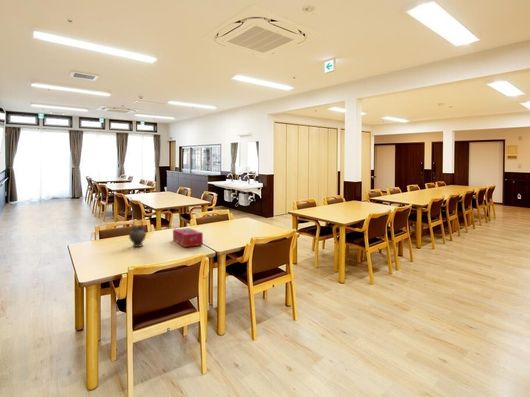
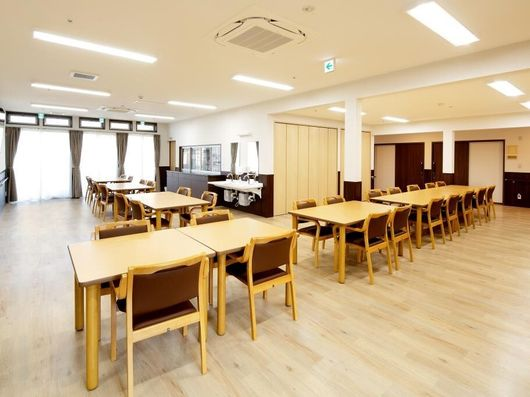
- teapot [128,218,149,248]
- tissue box [172,227,204,248]
